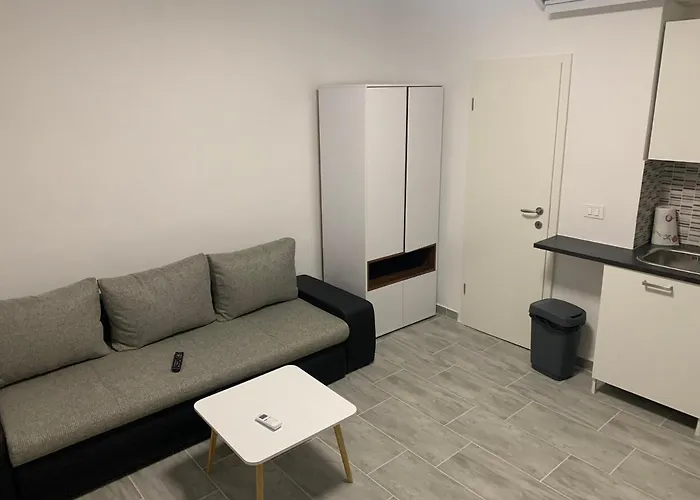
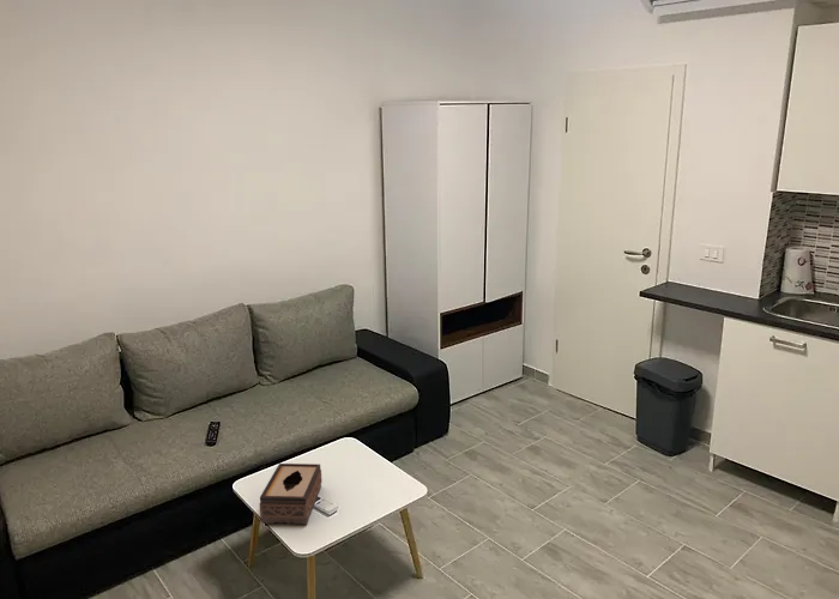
+ tissue box [259,462,322,525]
